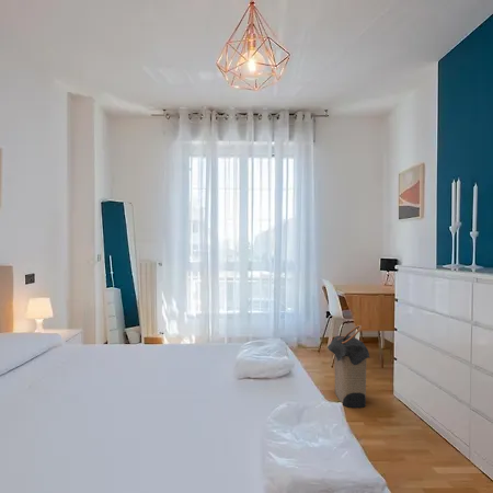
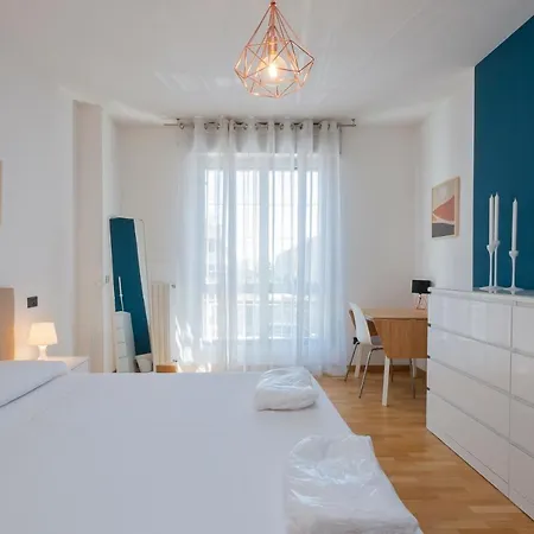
- laundry hamper [326,324,371,409]
